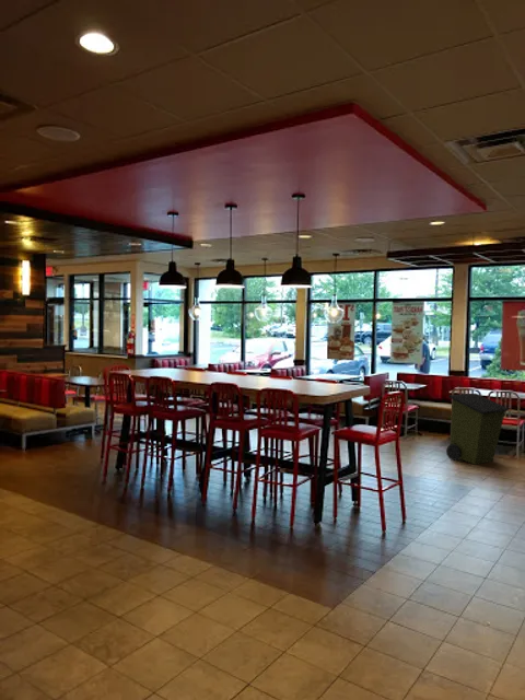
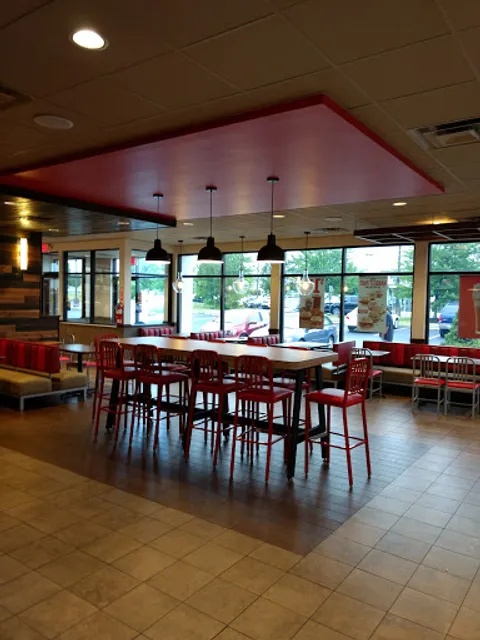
- trash can [445,393,510,466]
